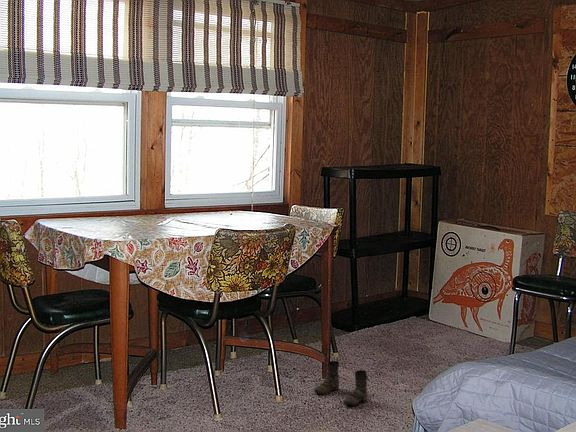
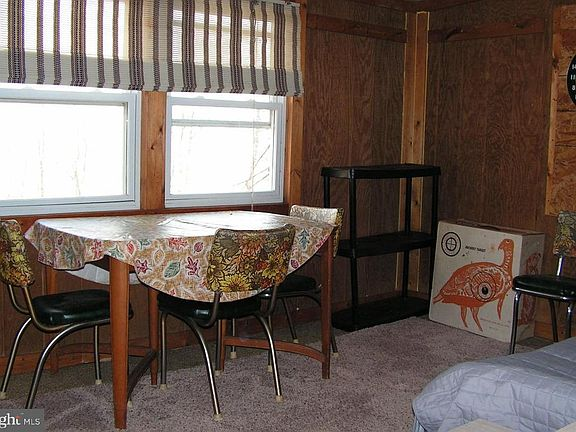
- boots [313,360,369,407]
